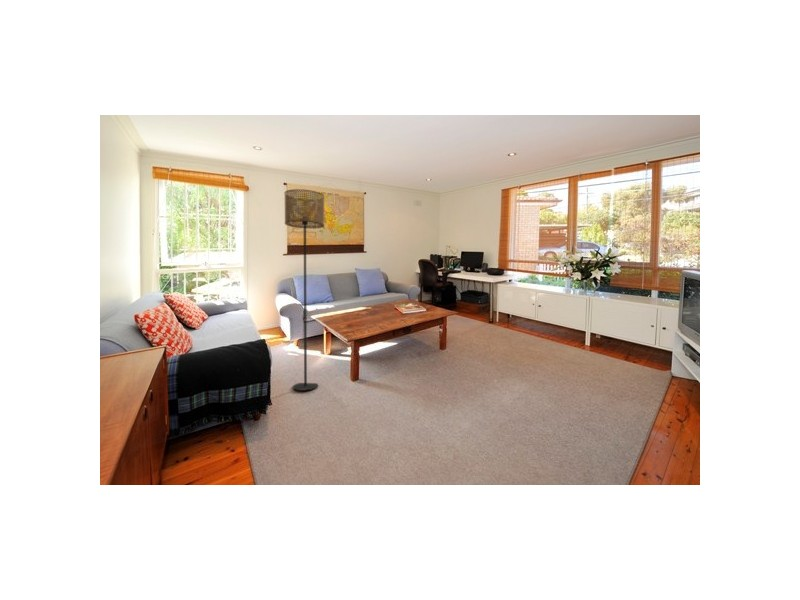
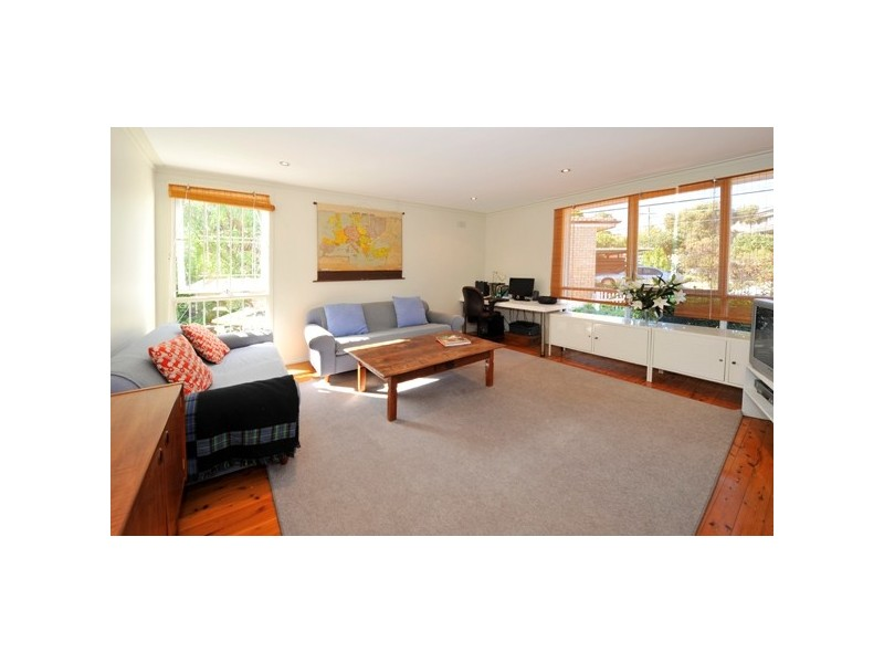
- floor lamp [284,188,325,392]
